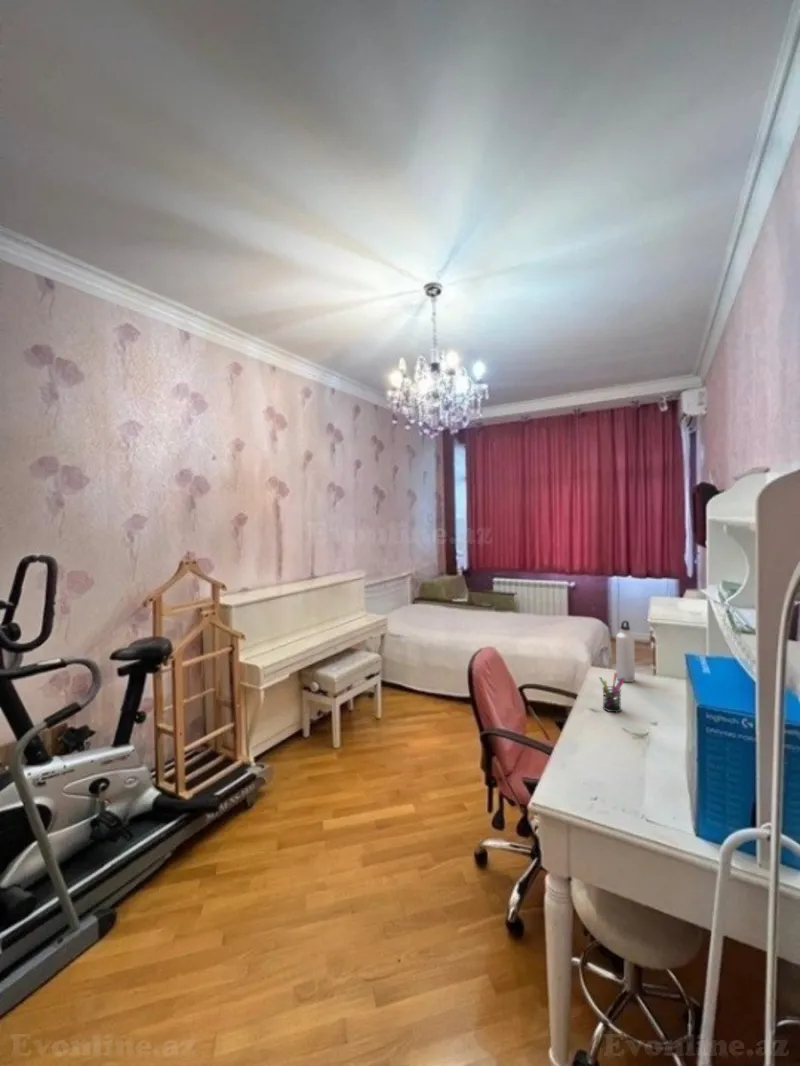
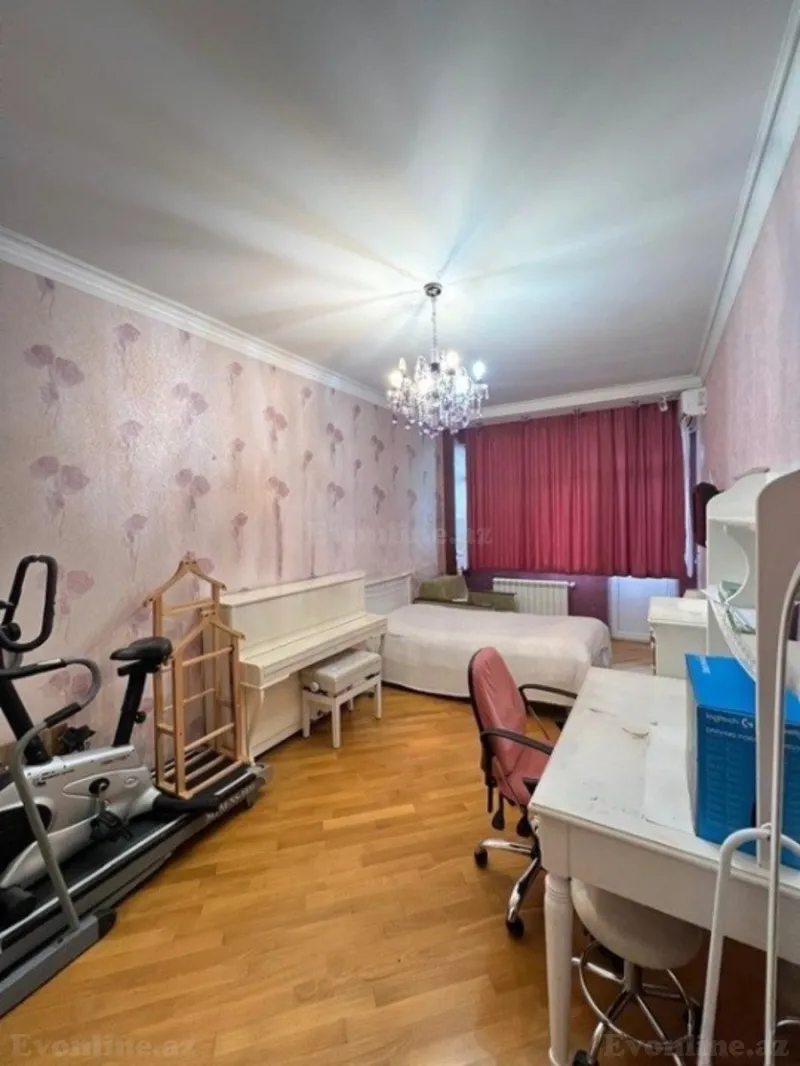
- pen holder [598,672,625,713]
- water bottle [615,620,636,683]
